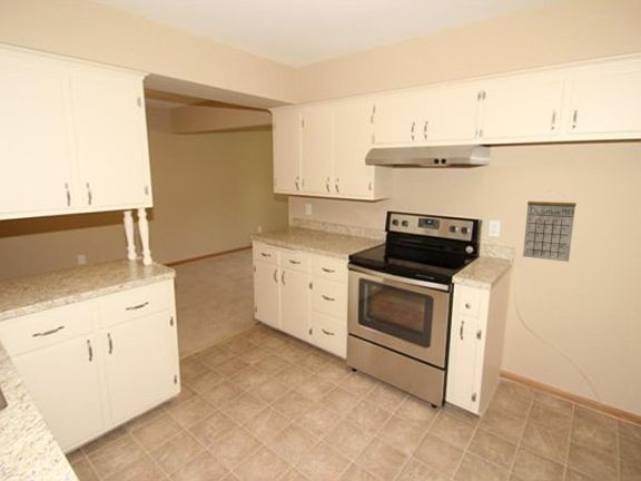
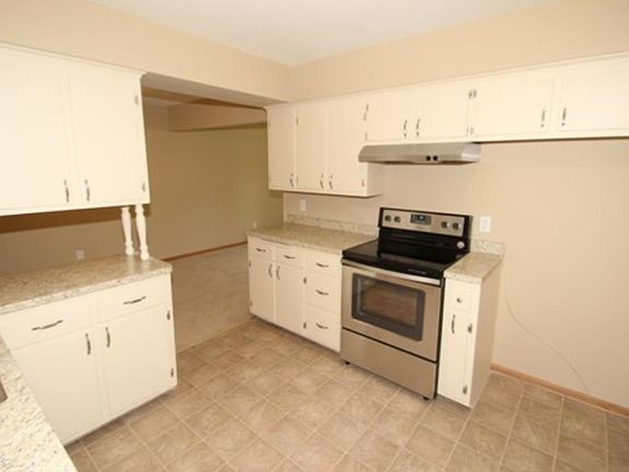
- calendar [522,189,578,263]
